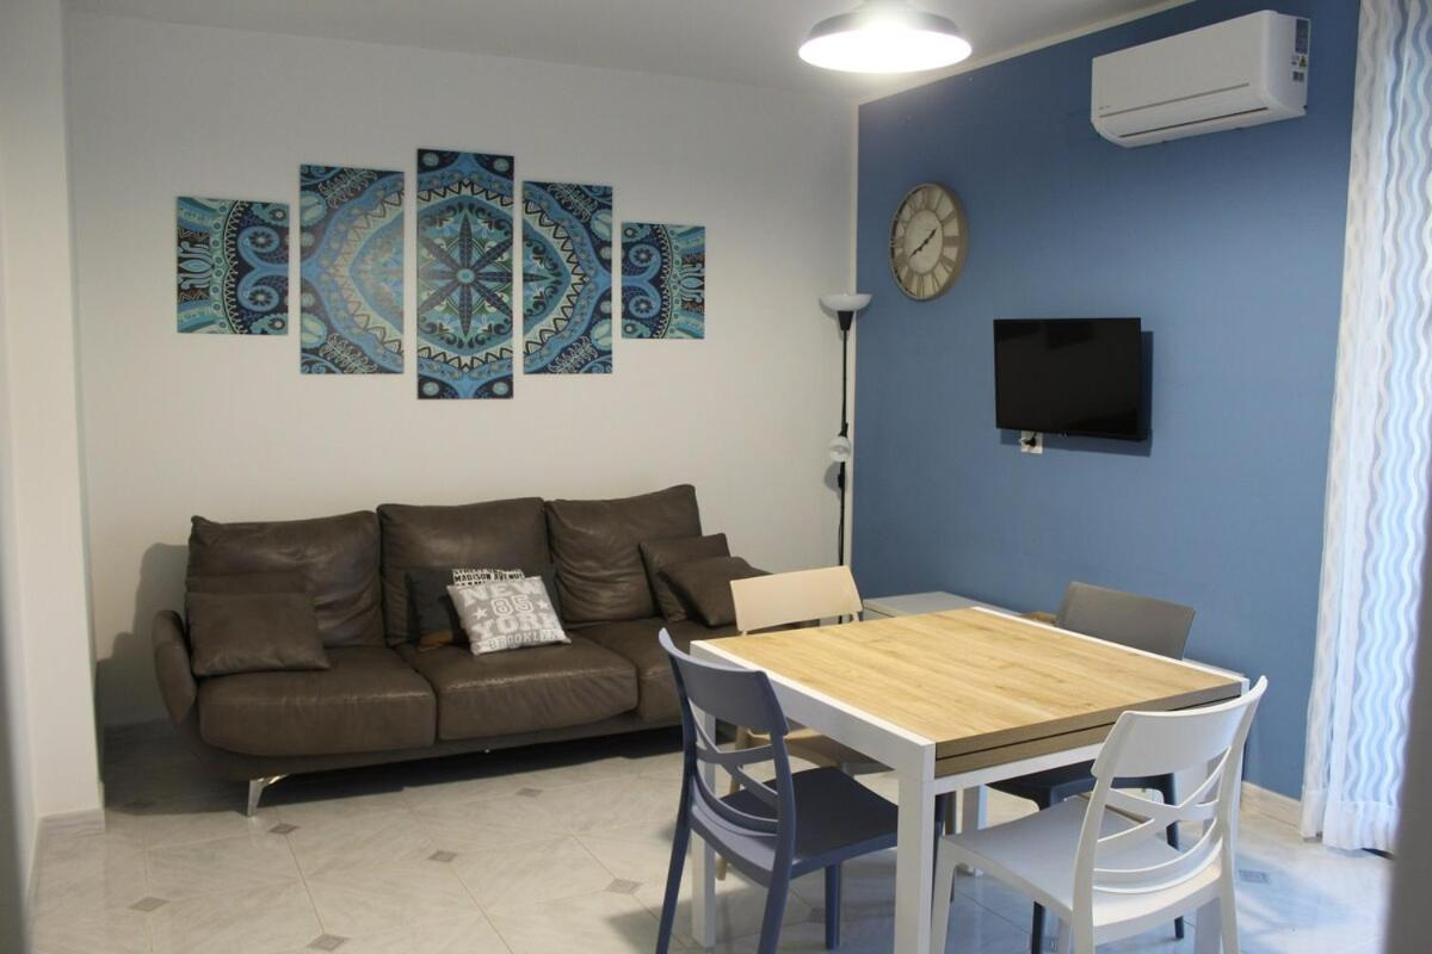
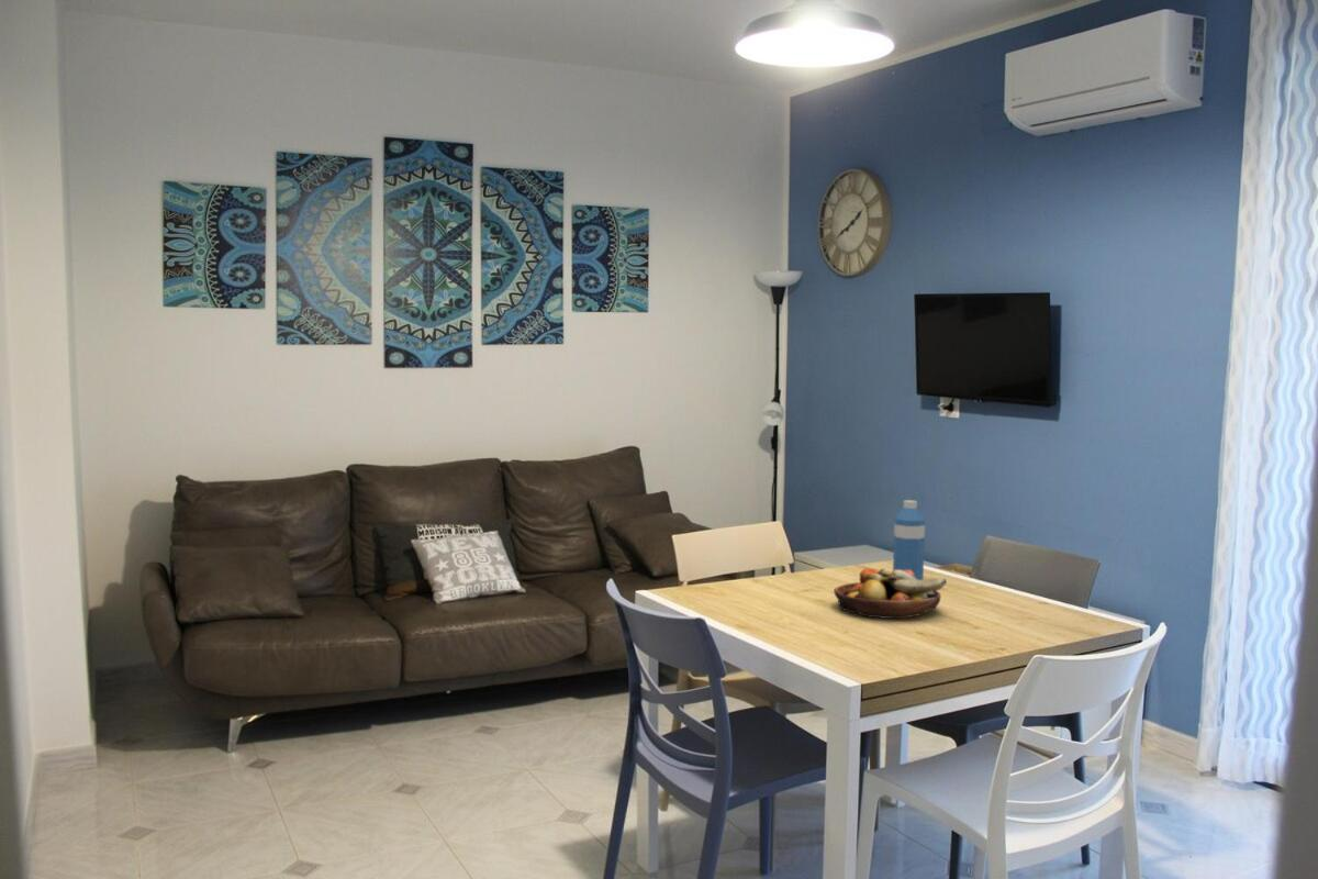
+ fruit bowl [833,567,948,620]
+ water bottle [892,499,926,580]
